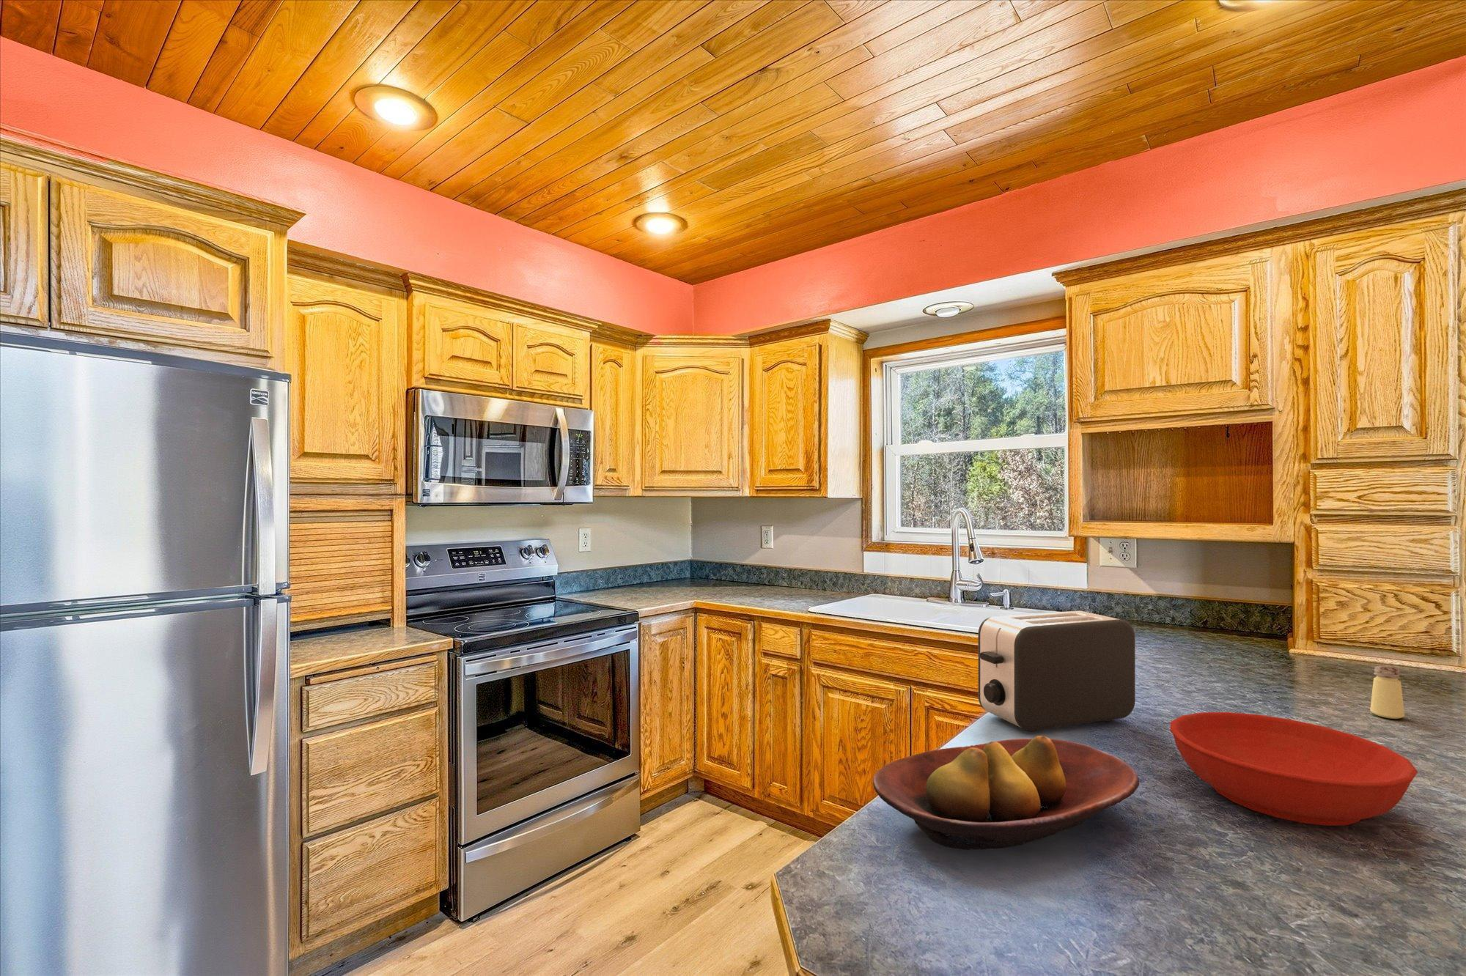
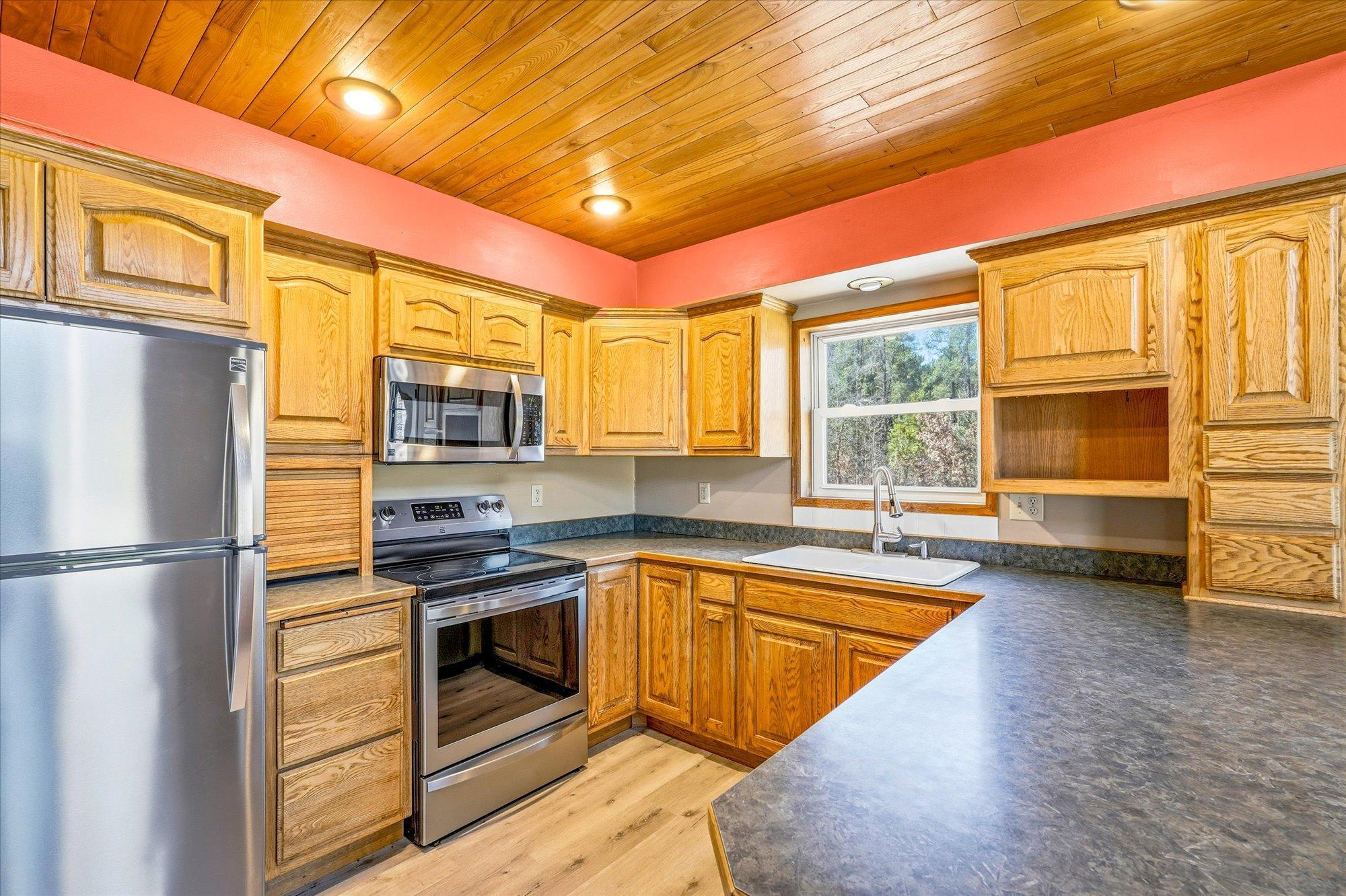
- toaster [977,610,1136,732]
- bowl [1169,711,1418,827]
- fruit bowl [872,735,1140,850]
- saltshaker [1369,666,1405,720]
